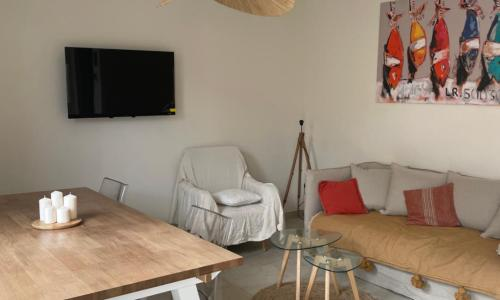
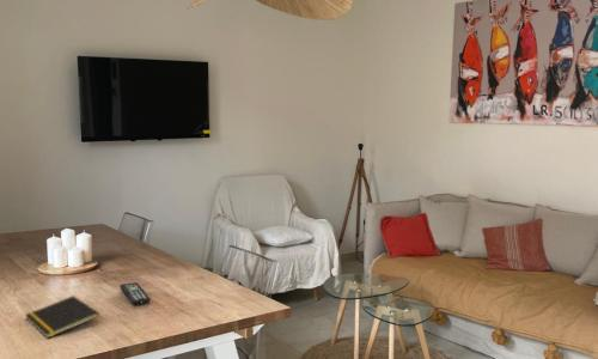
+ remote control [118,281,152,306]
+ notepad [24,294,100,340]
